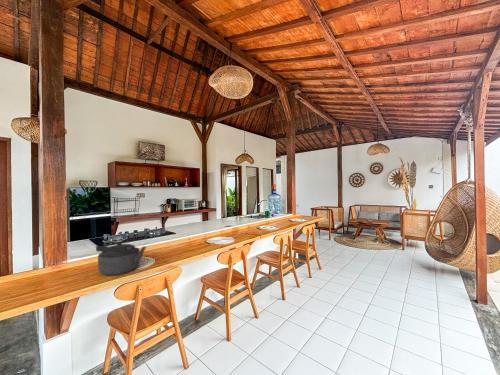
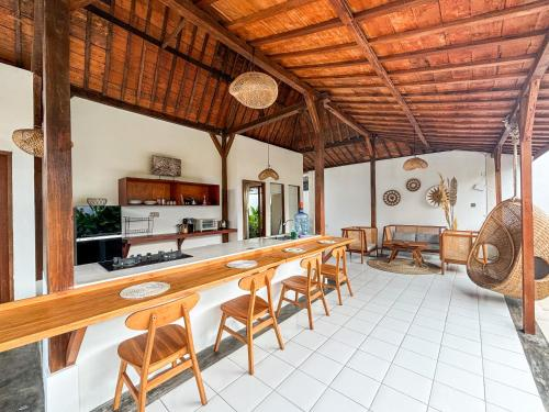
- kettle [95,241,147,277]
